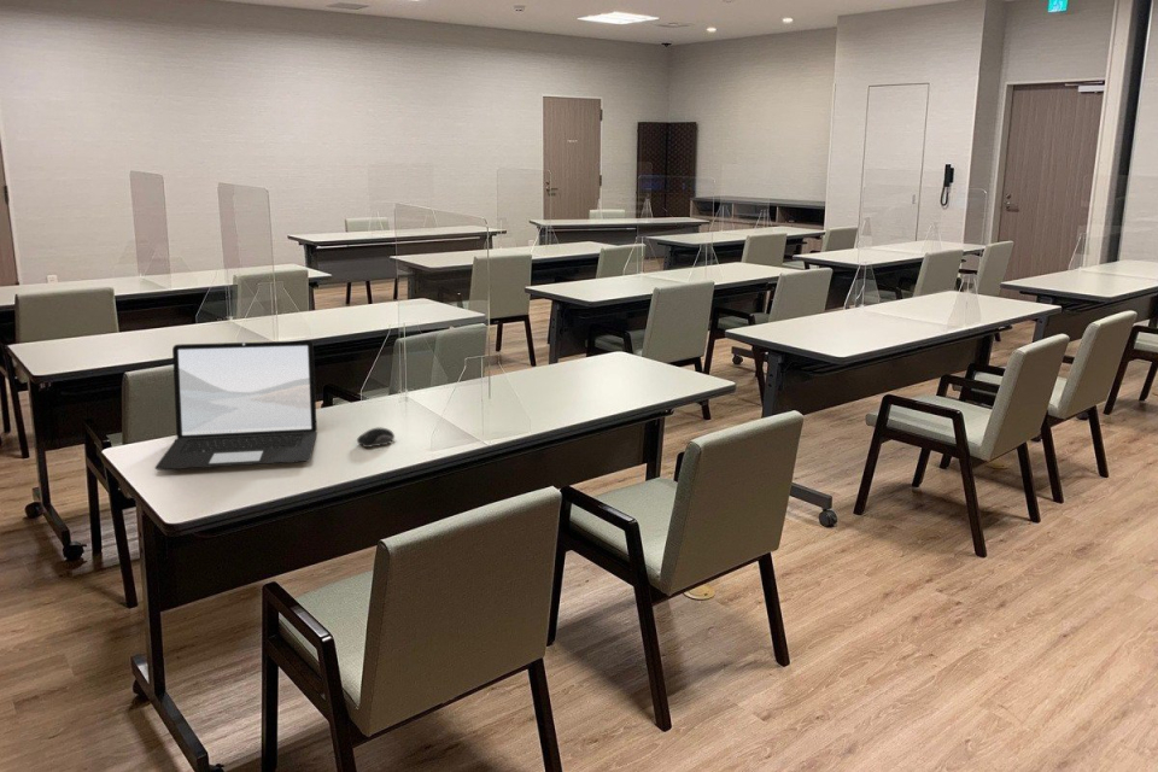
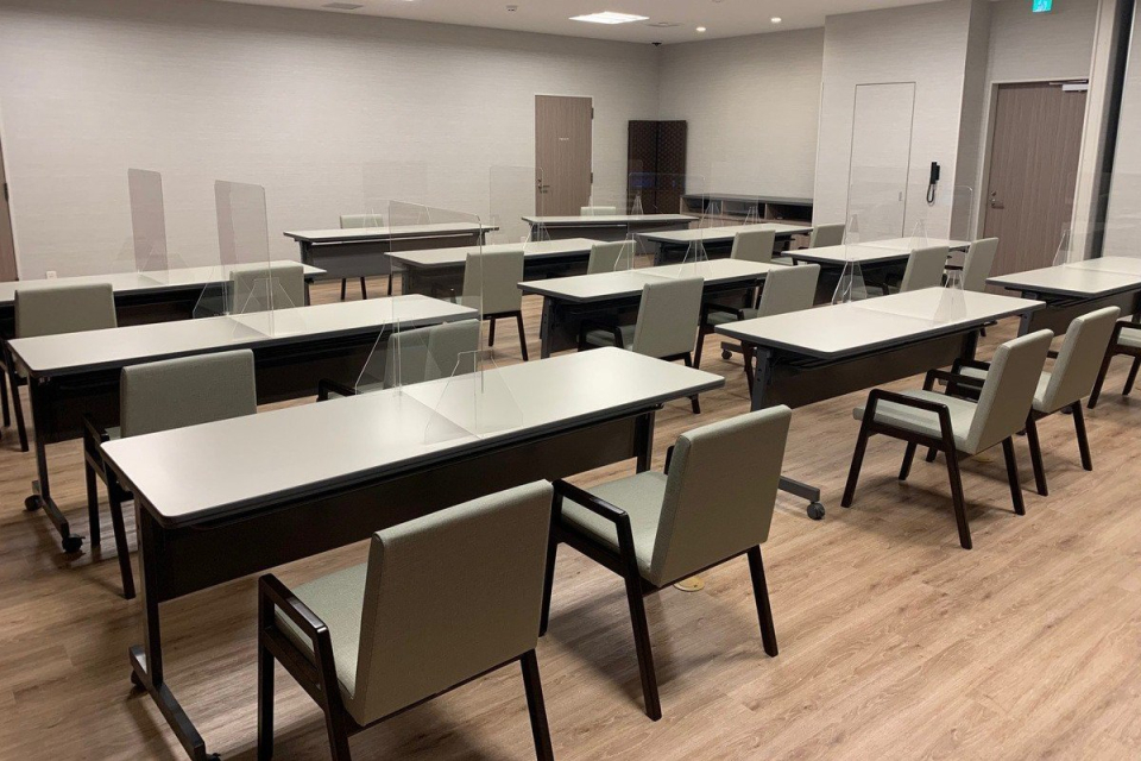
- computer mouse [356,426,396,449]
- laptop [154,339,318,472]
